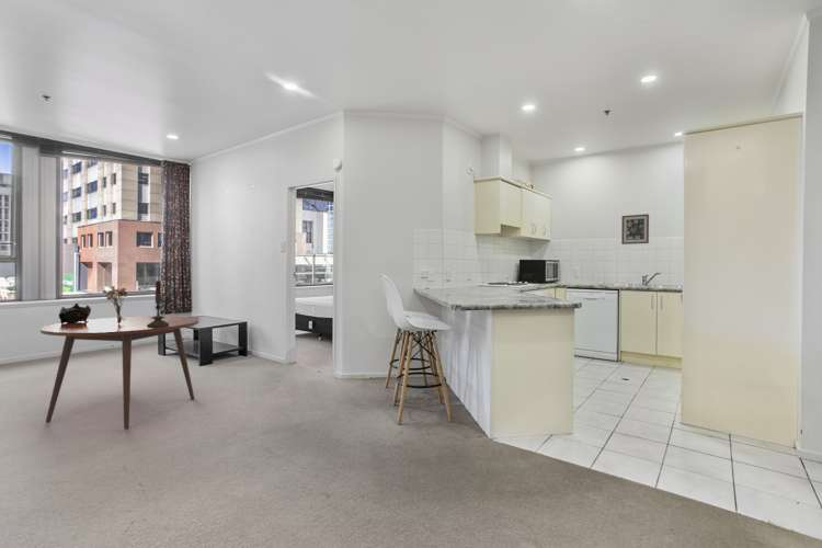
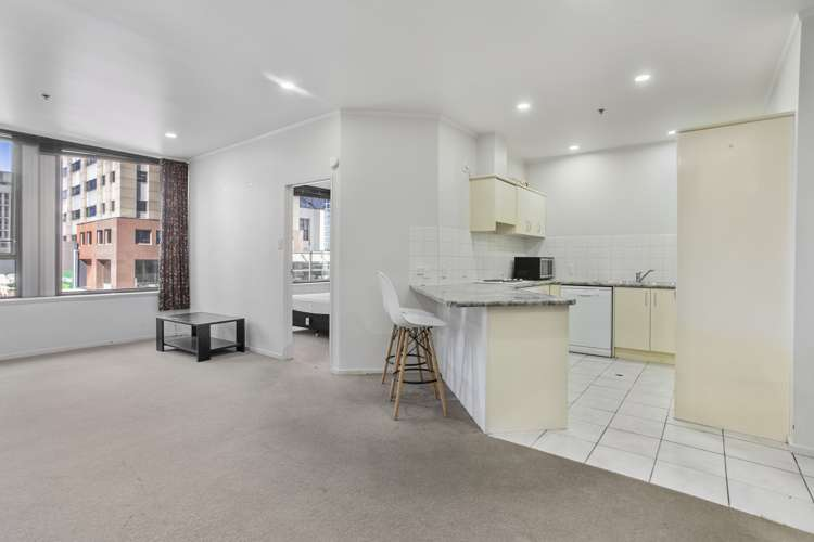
- candle [147,278,169,328]
- wall art [620,213,650,246]
- dining table [39,315,199,431]
- bouquet [102,285,128,324]
- decorative bowl [58,302,92,324]
